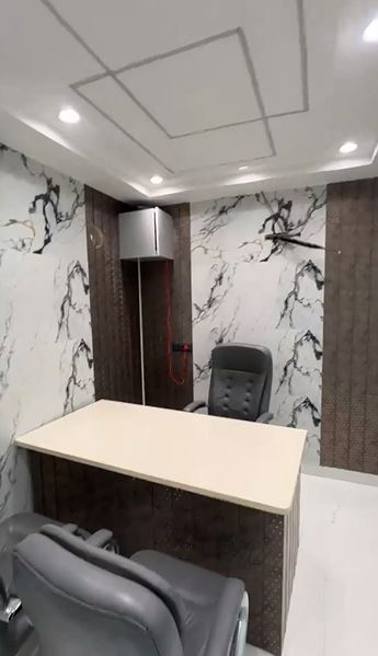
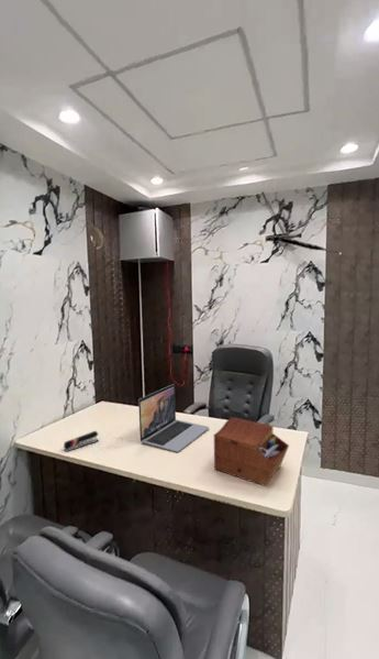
+ laptop [137,383,210,453]
+ sewing box [213,416,290,487]
+ stapler [63,430,100,453]
